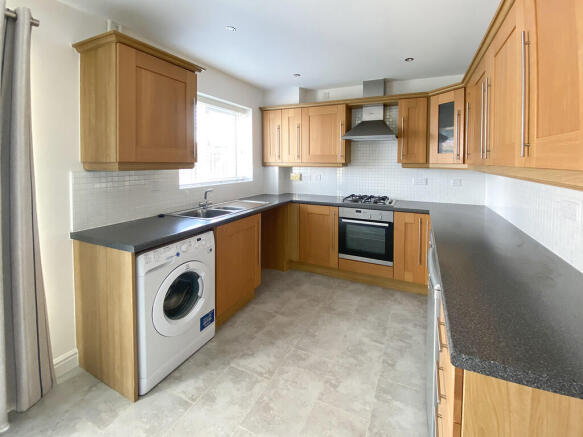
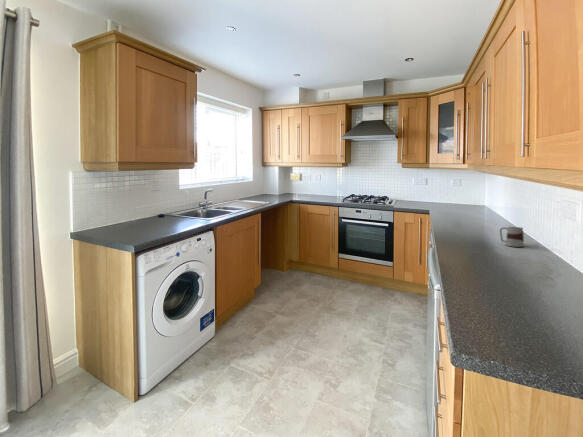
+ mug [499,226,525,248]
